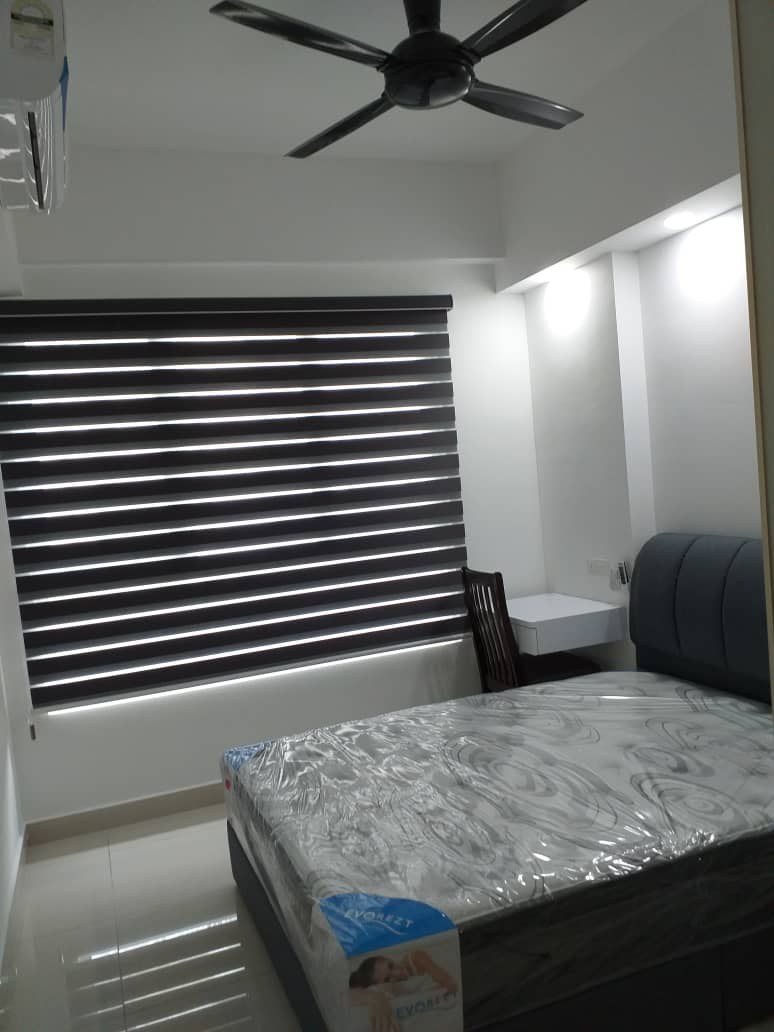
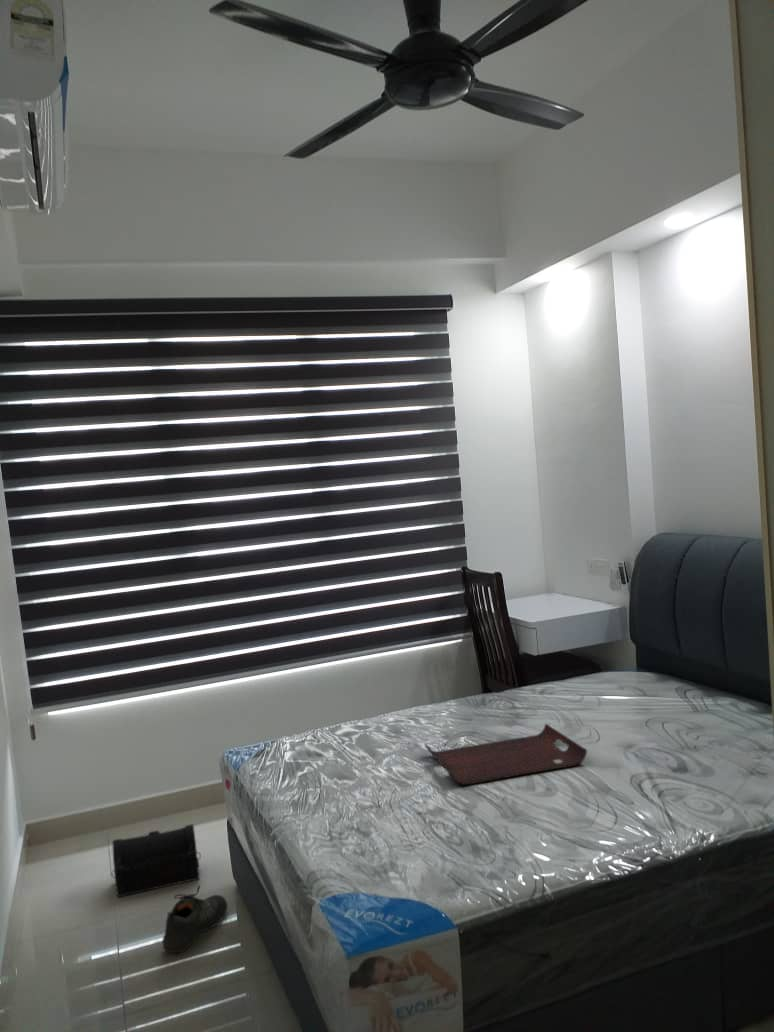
+ treasure chest [110,823,202,898]
+ shoe [162,884,228,954]
+ serving tray [424,723,588,786]
